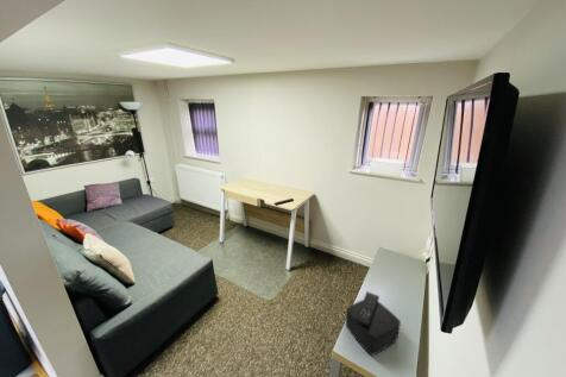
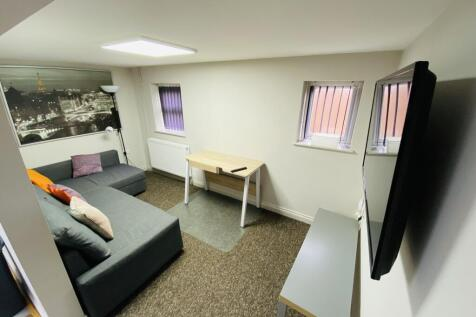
- speaker [345,290,402,356]
